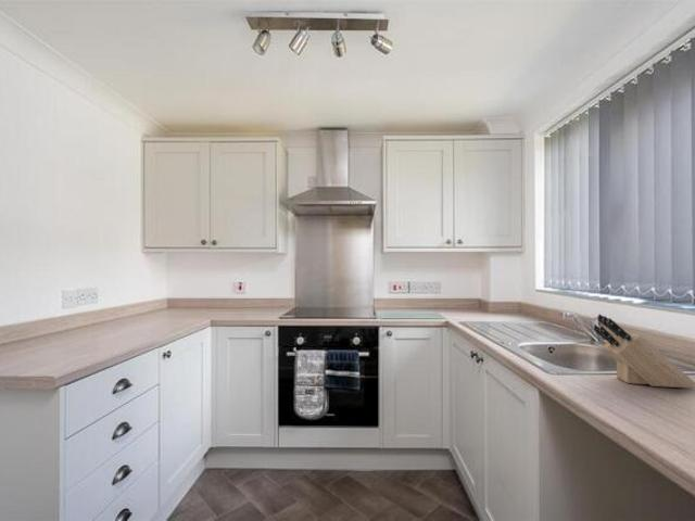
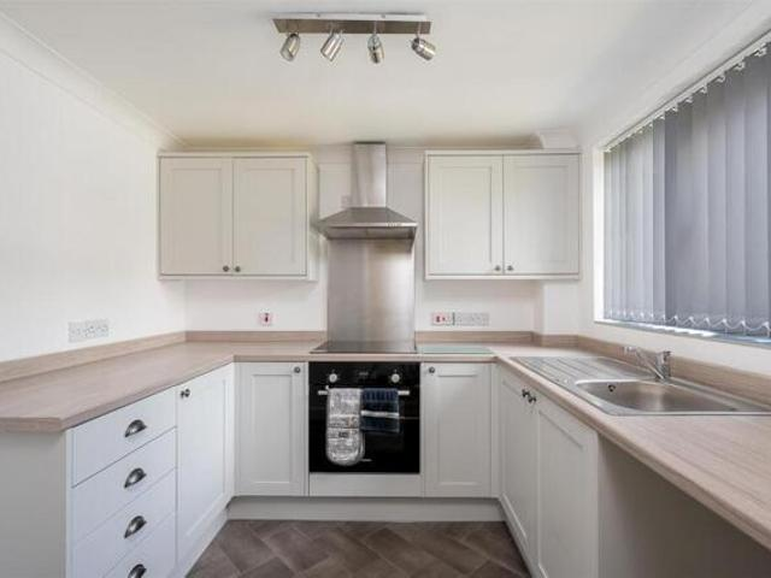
- knife block [592,313,695,390]
